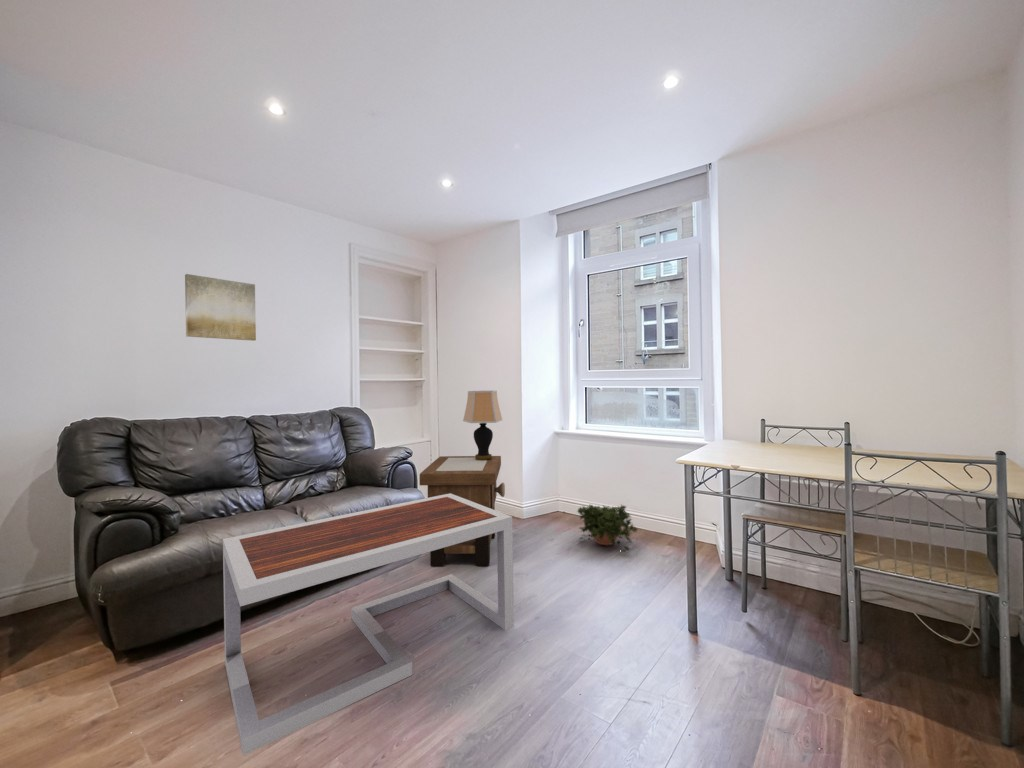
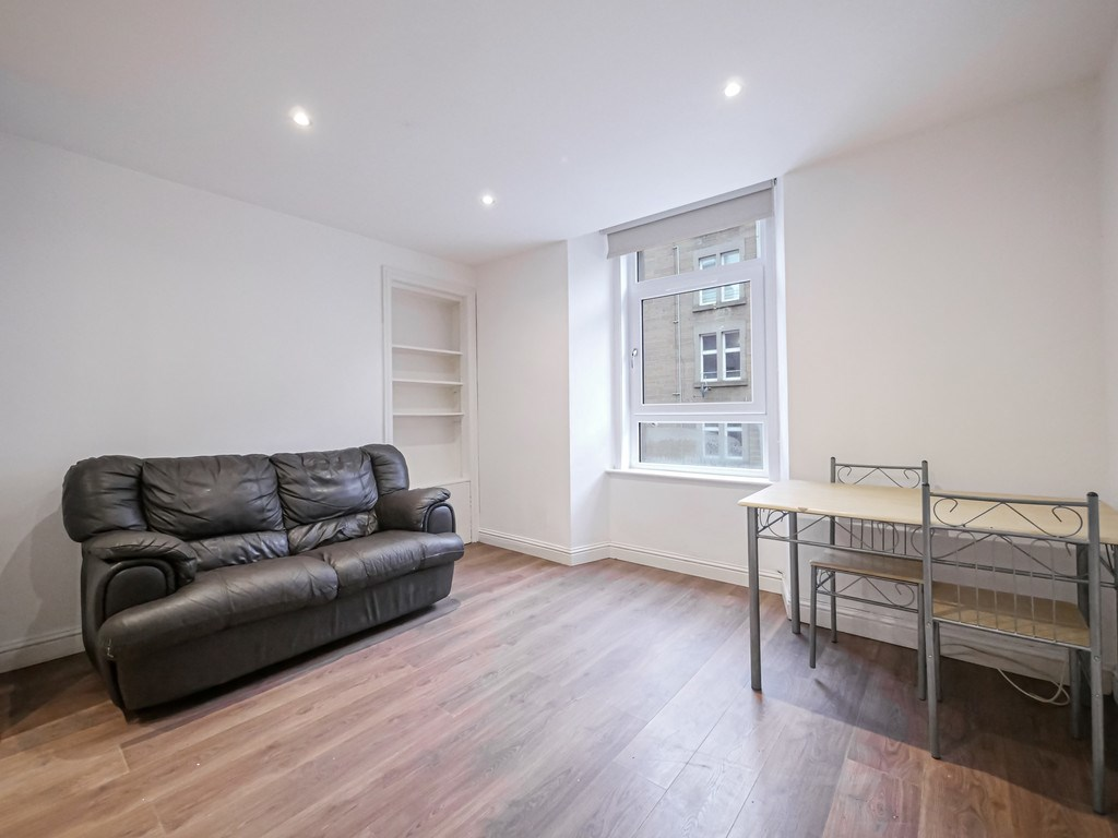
- table lamp [462,390,503,460]
- wall art [184,273,257,342]
- potted plant [576,504,639,553]
- side table [419,455,506,567]
- coffee table [222,493,515,756]
